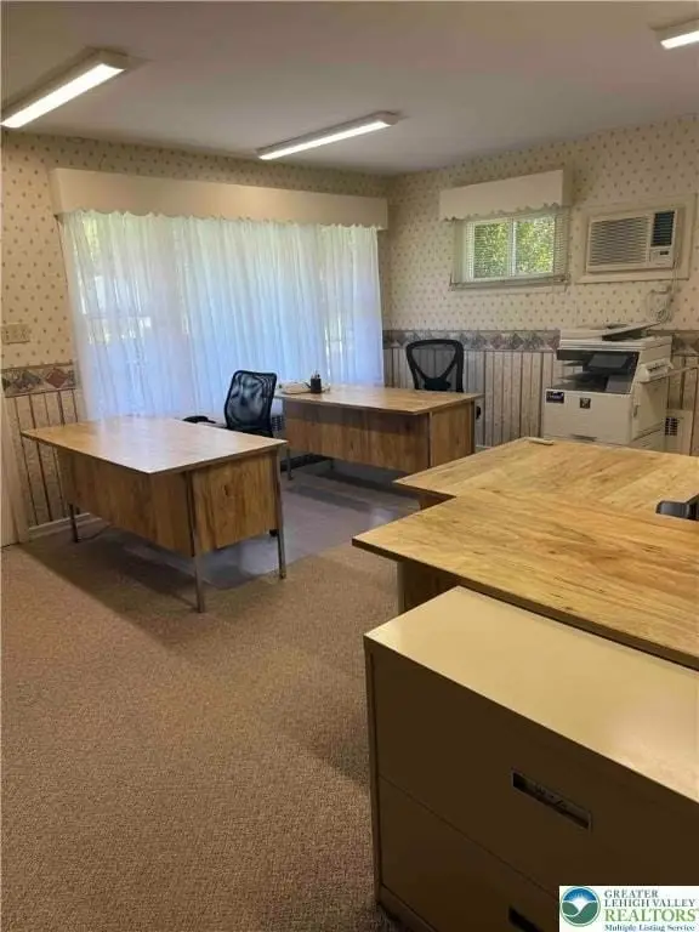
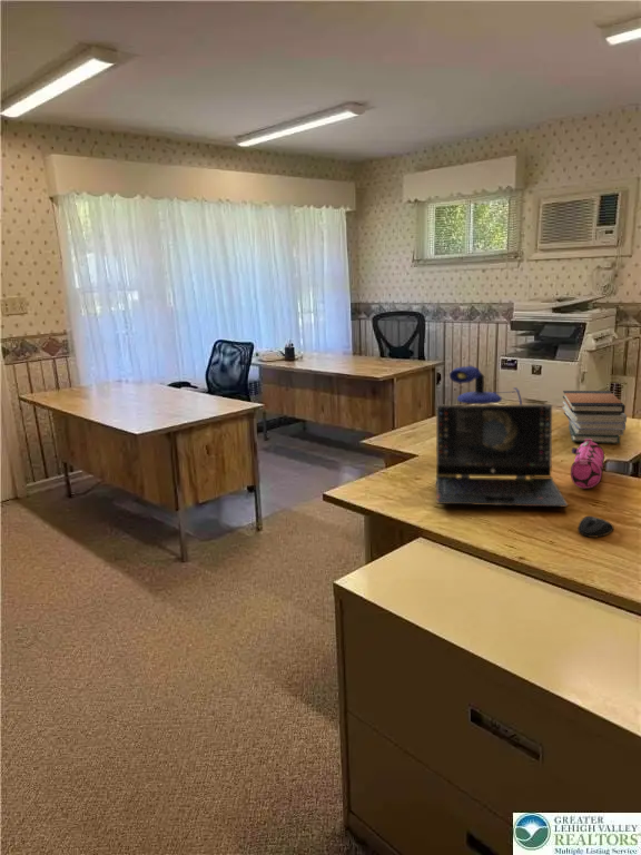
+ laptop computer [435,403,569,508]
+ pencil case [570,439,605,490]
+ book stack [561,390,628,444]
+ microphone [448,365,523,405]
+ mouse [576,515,615,539]
